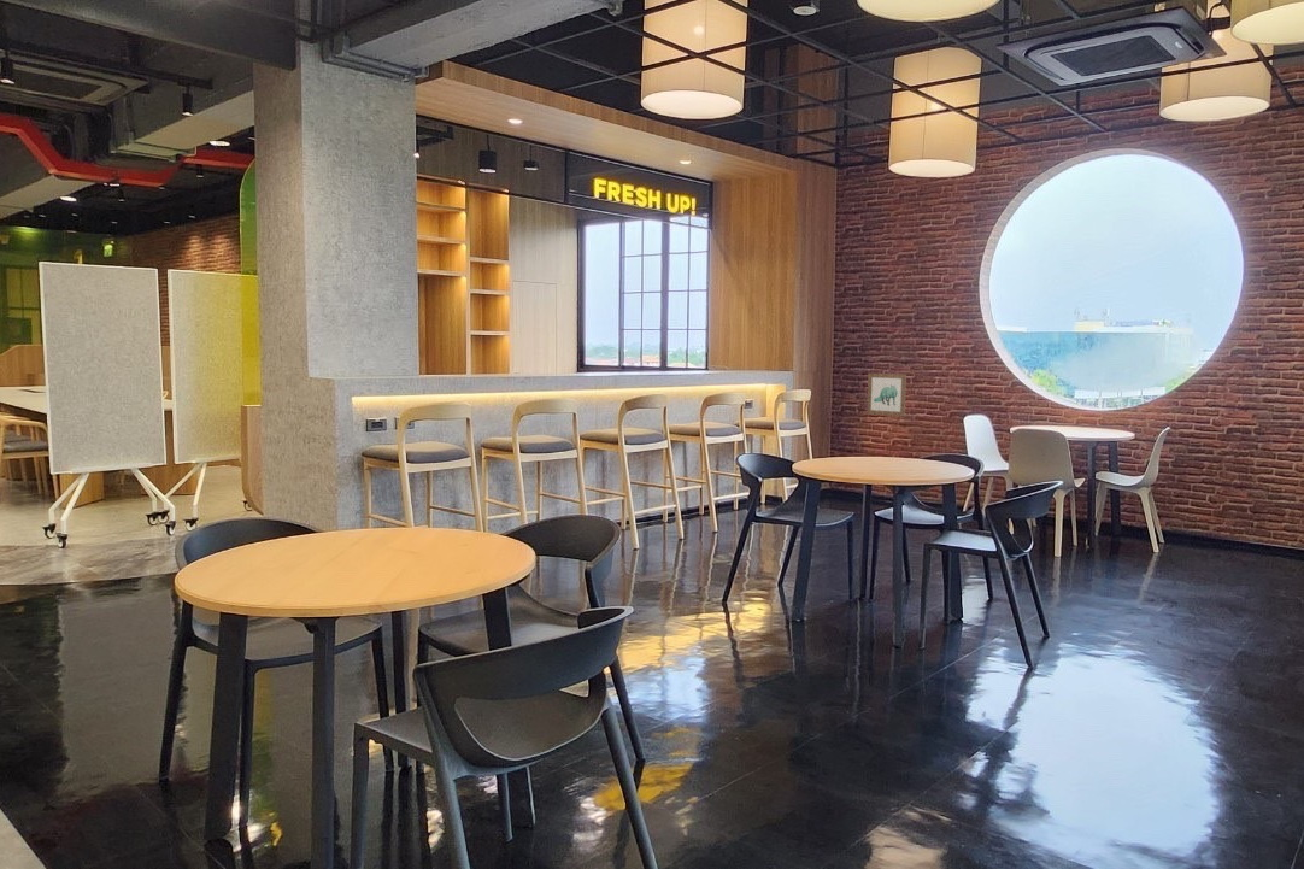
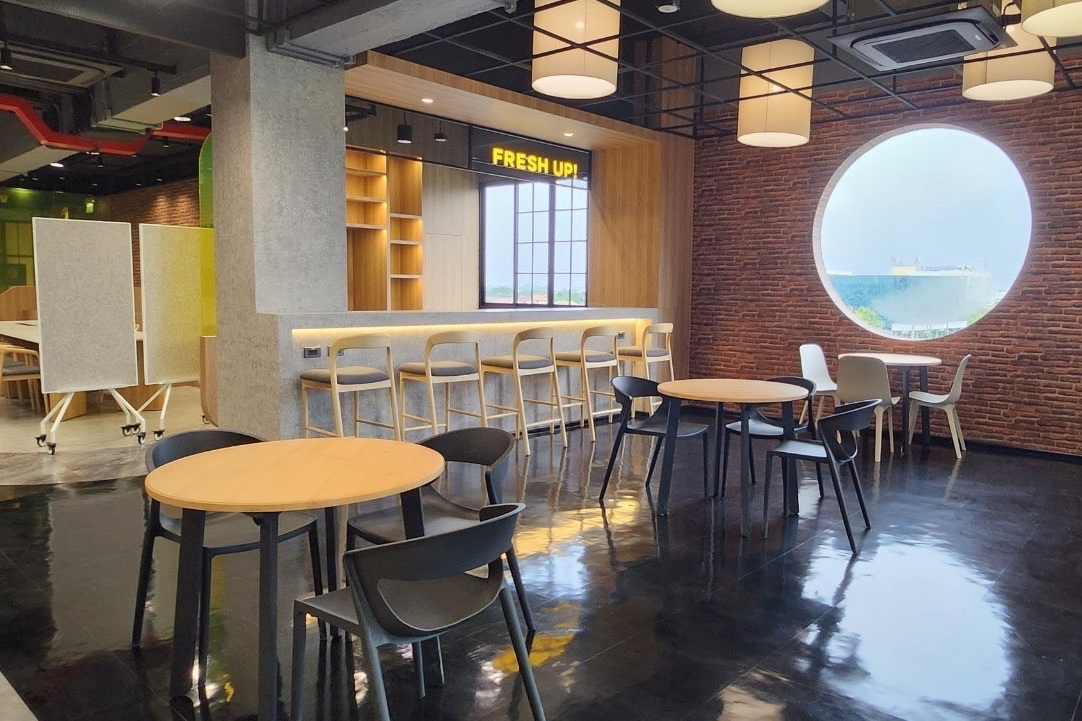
- wall art [865,372,907,417]
